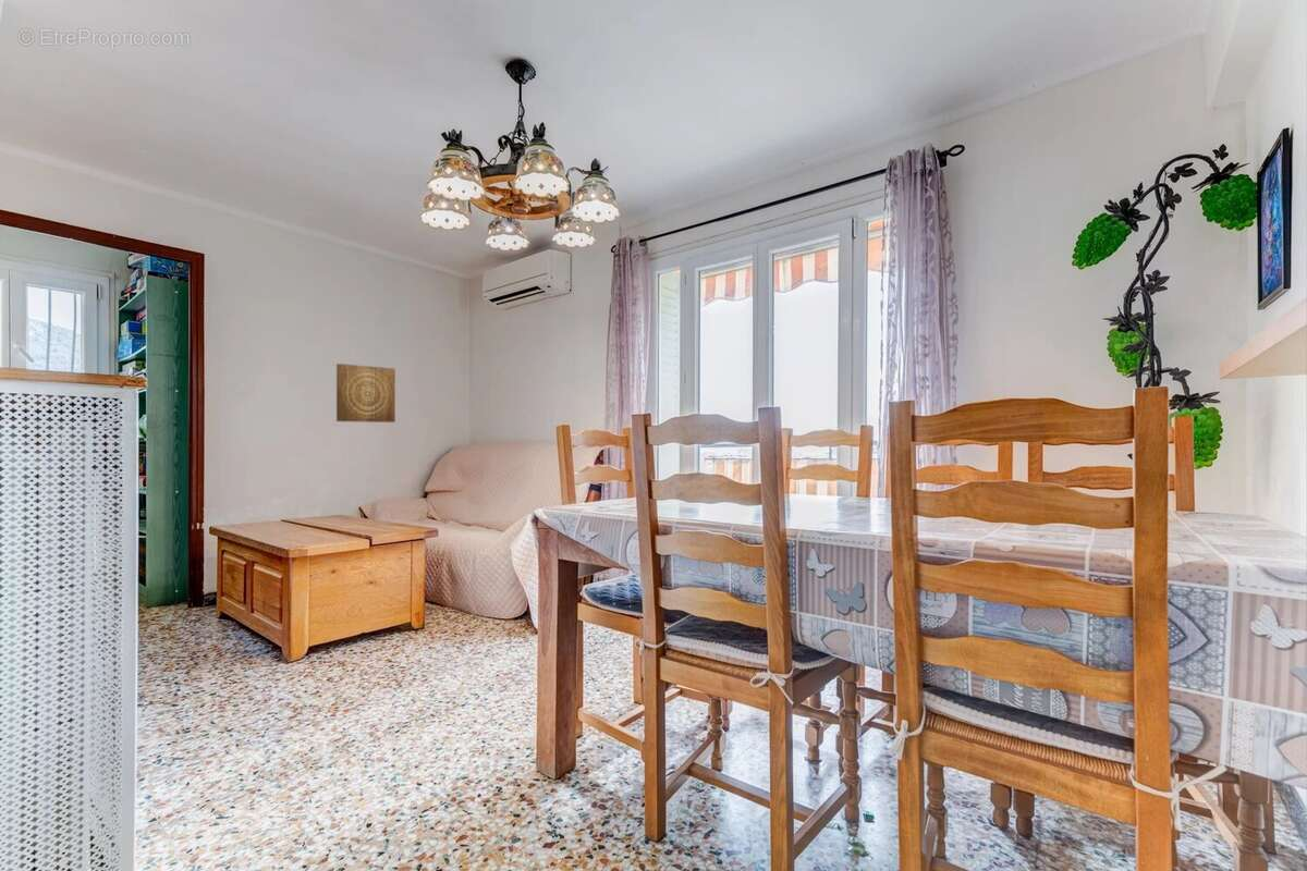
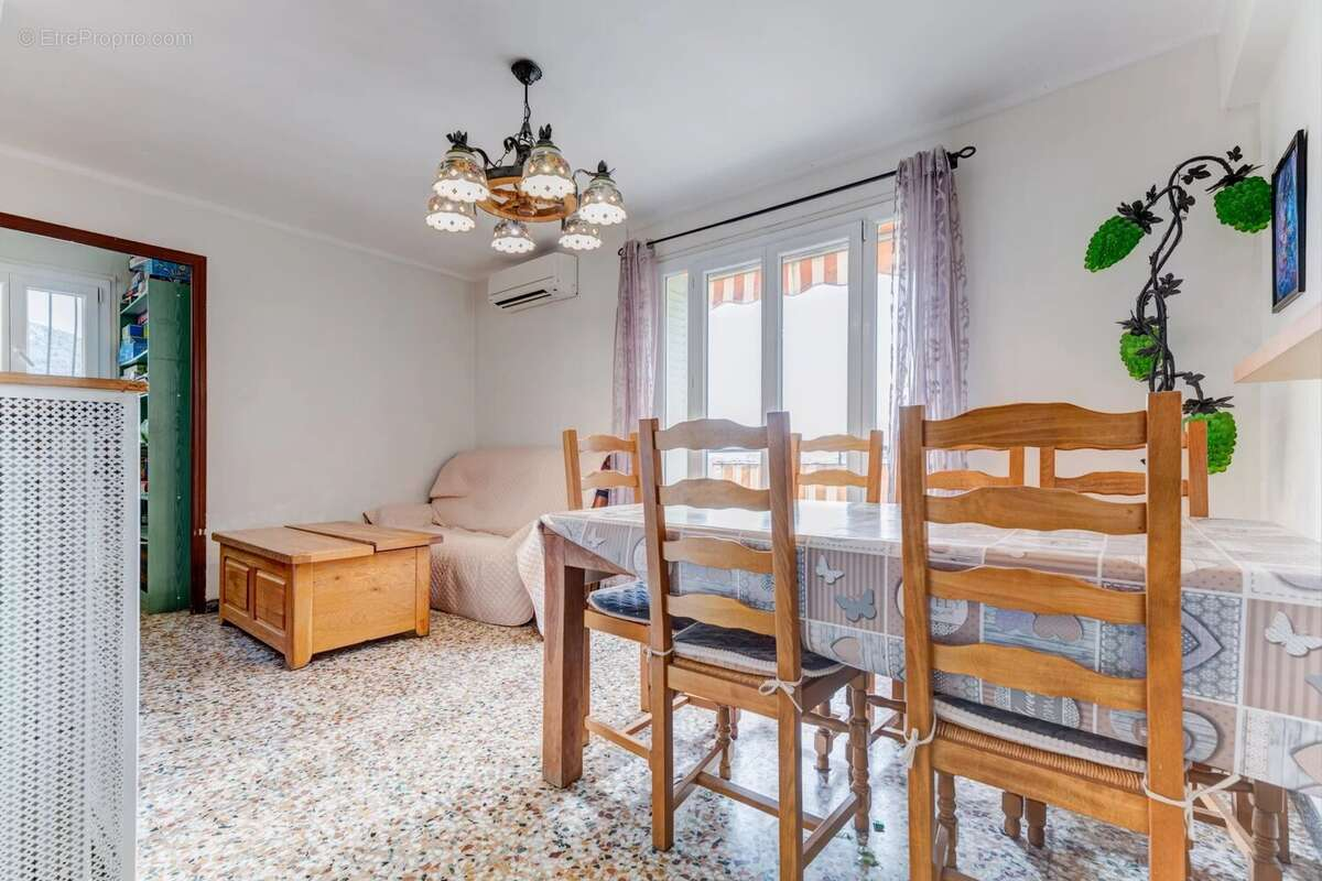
- wall art [335,363,396,424]
